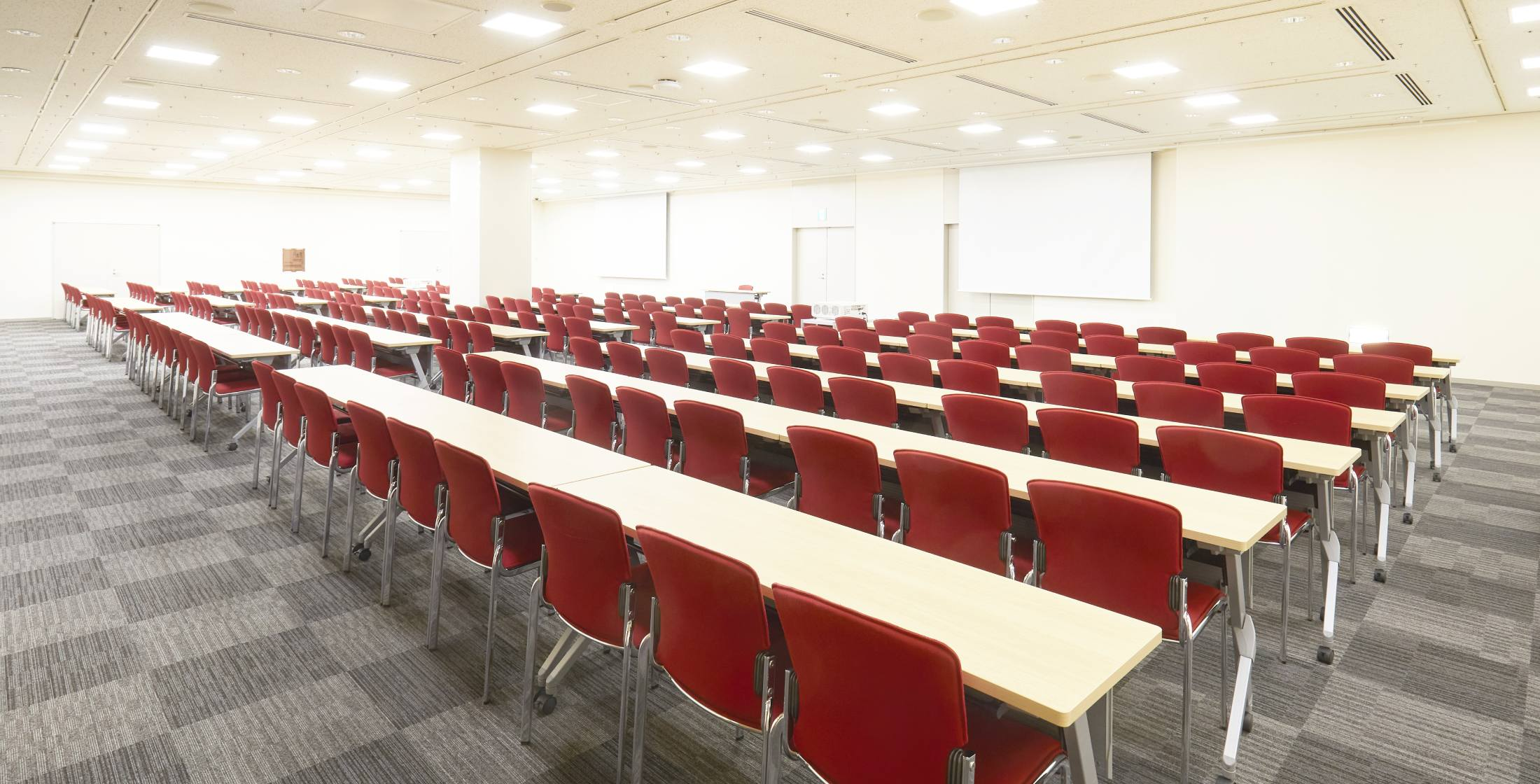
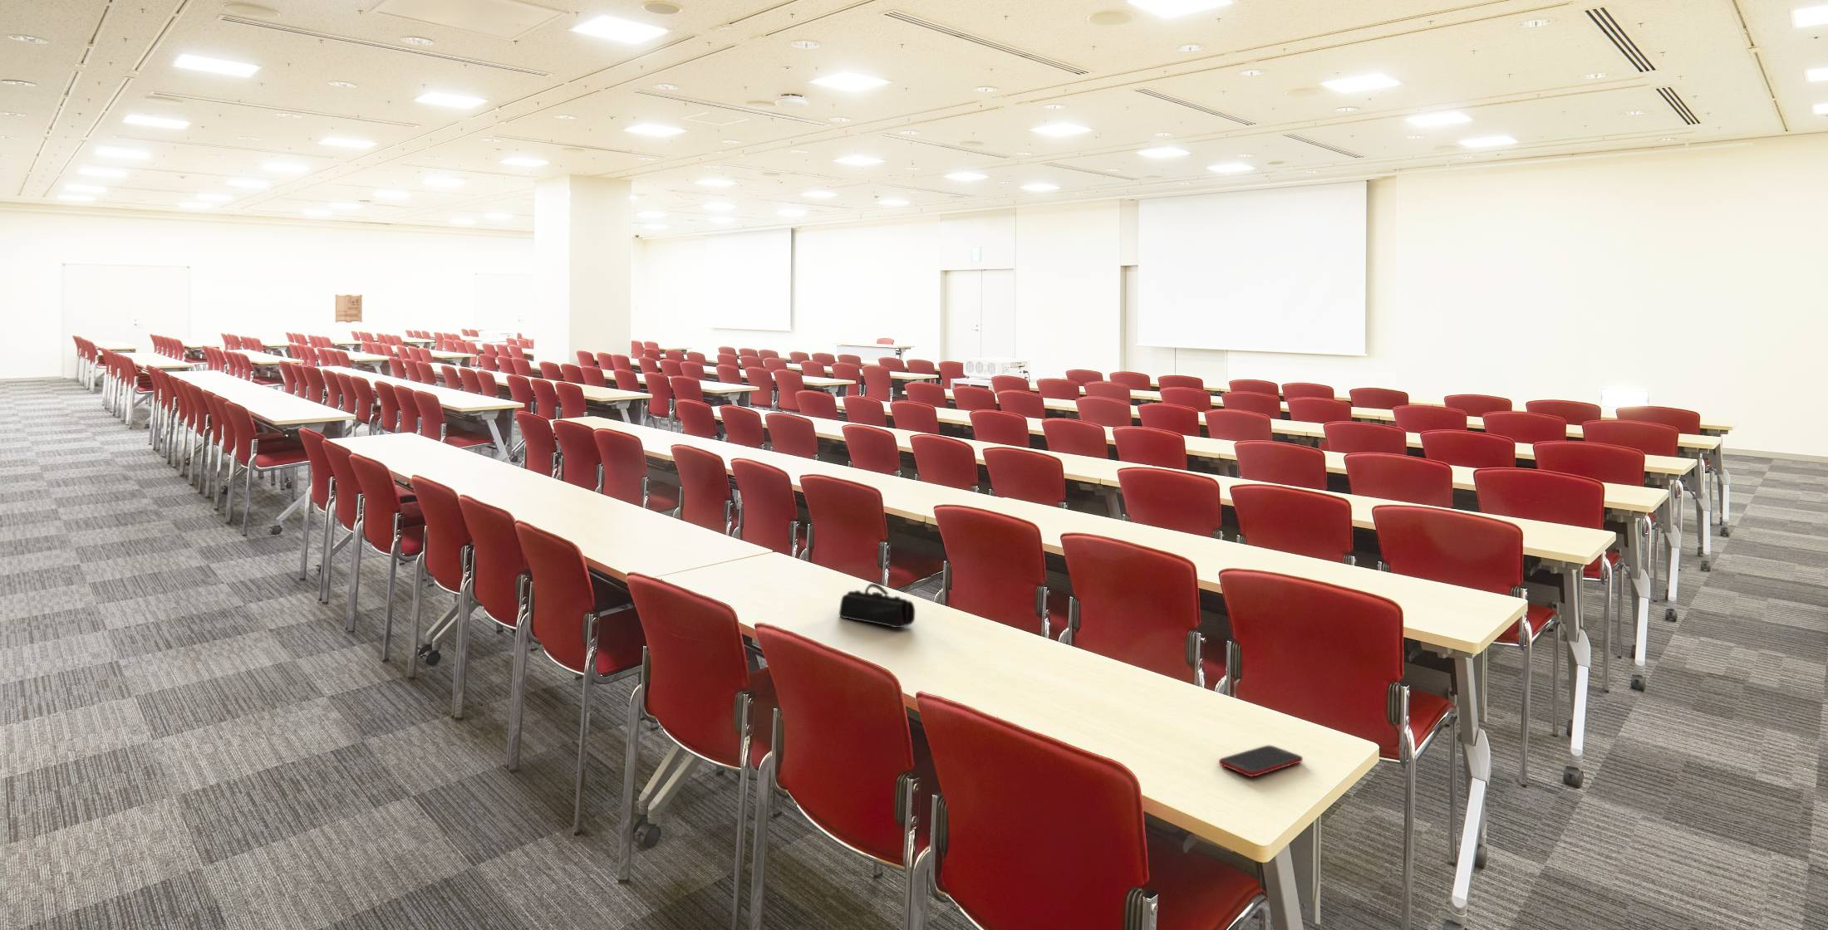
+ pencil case [838,582,915,629]
+ cell phone [1218,745,1303,777]
